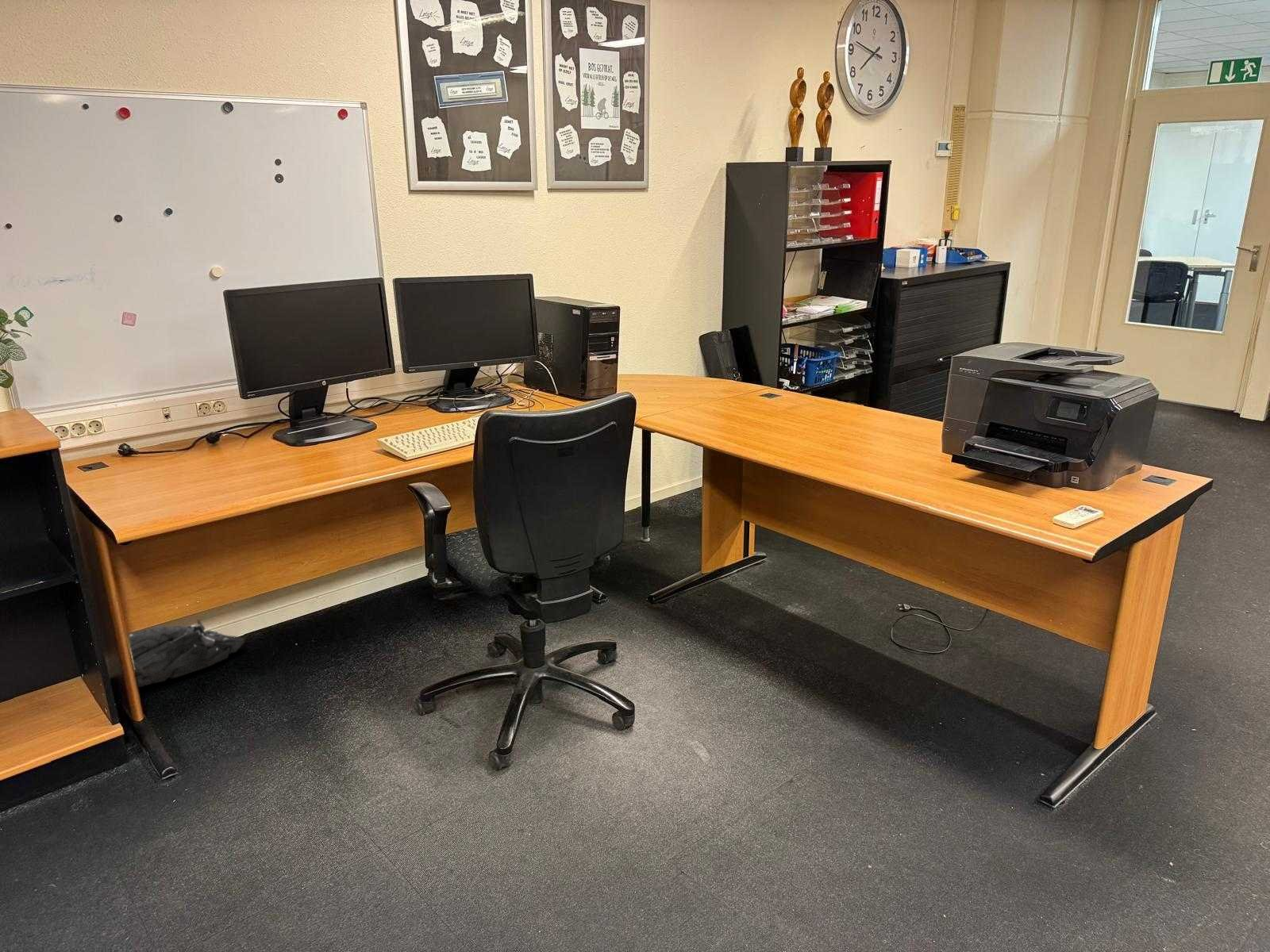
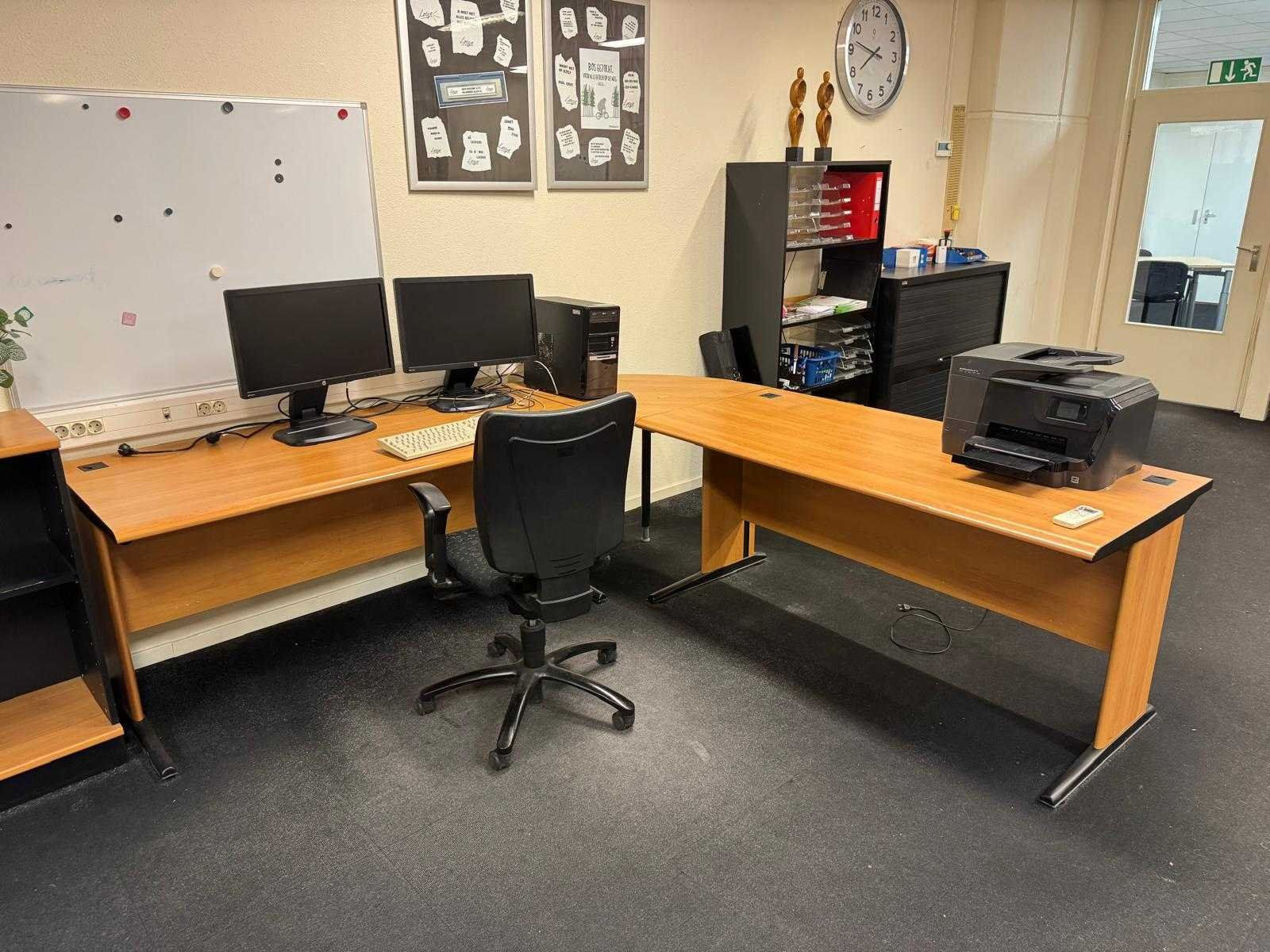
- backpack [129,619,246,688]
